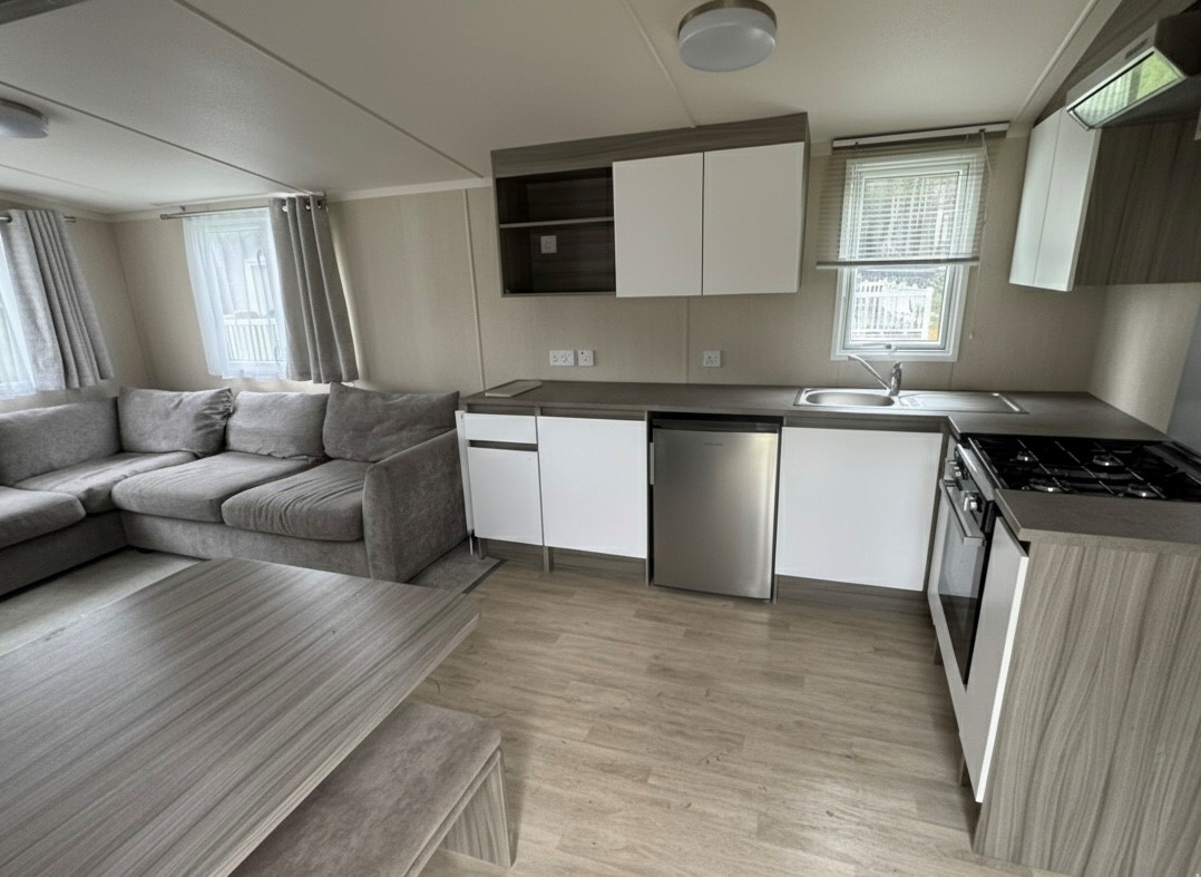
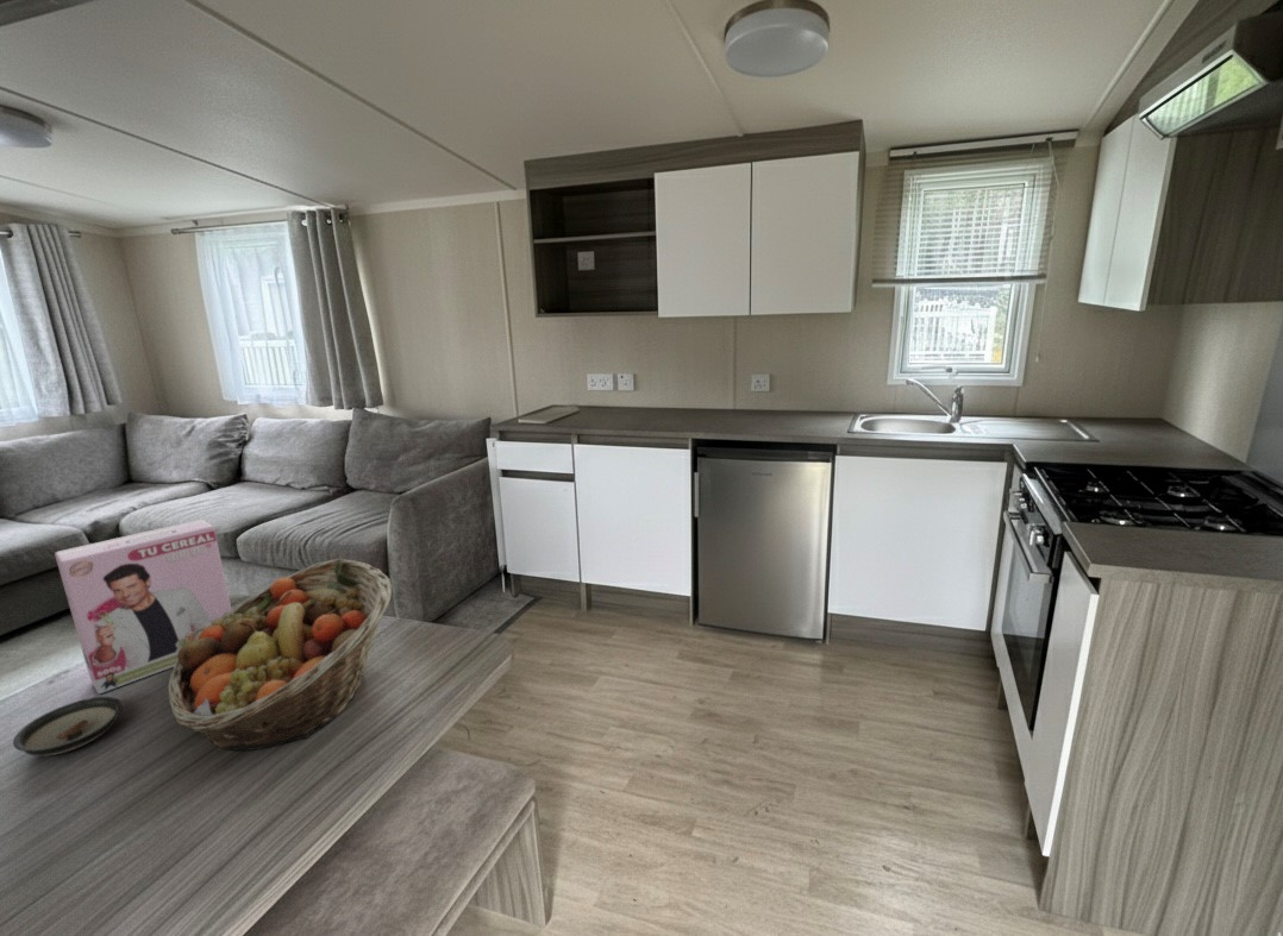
+ saucer [12,696,124,758]
+ cereal box [54,519,232,695]
+ fruit basket [167,558,393,752]
